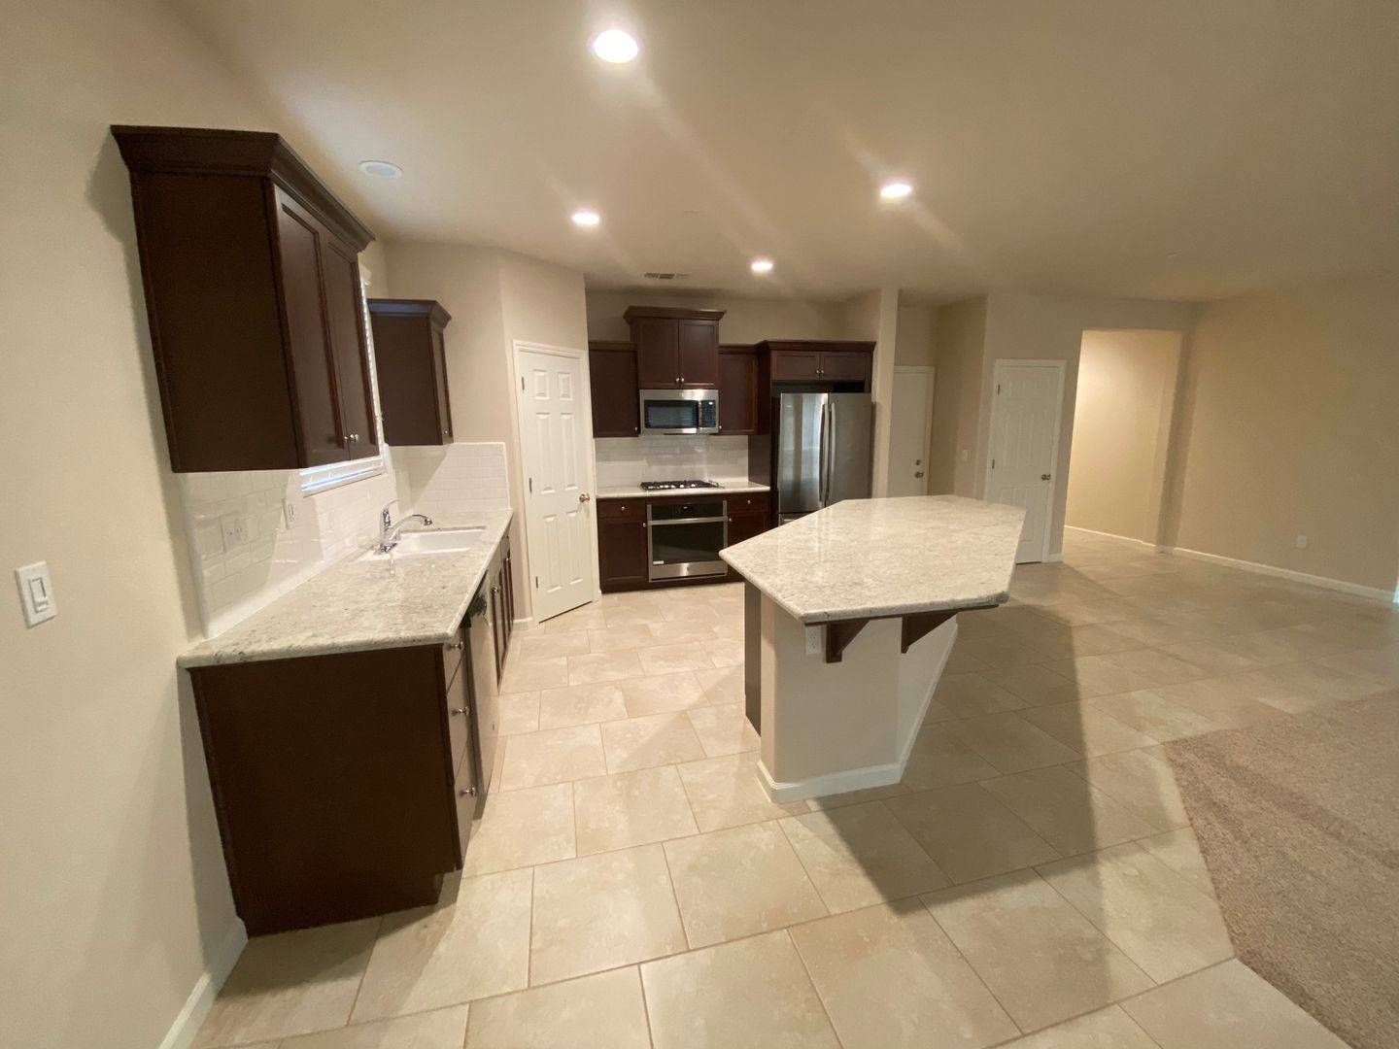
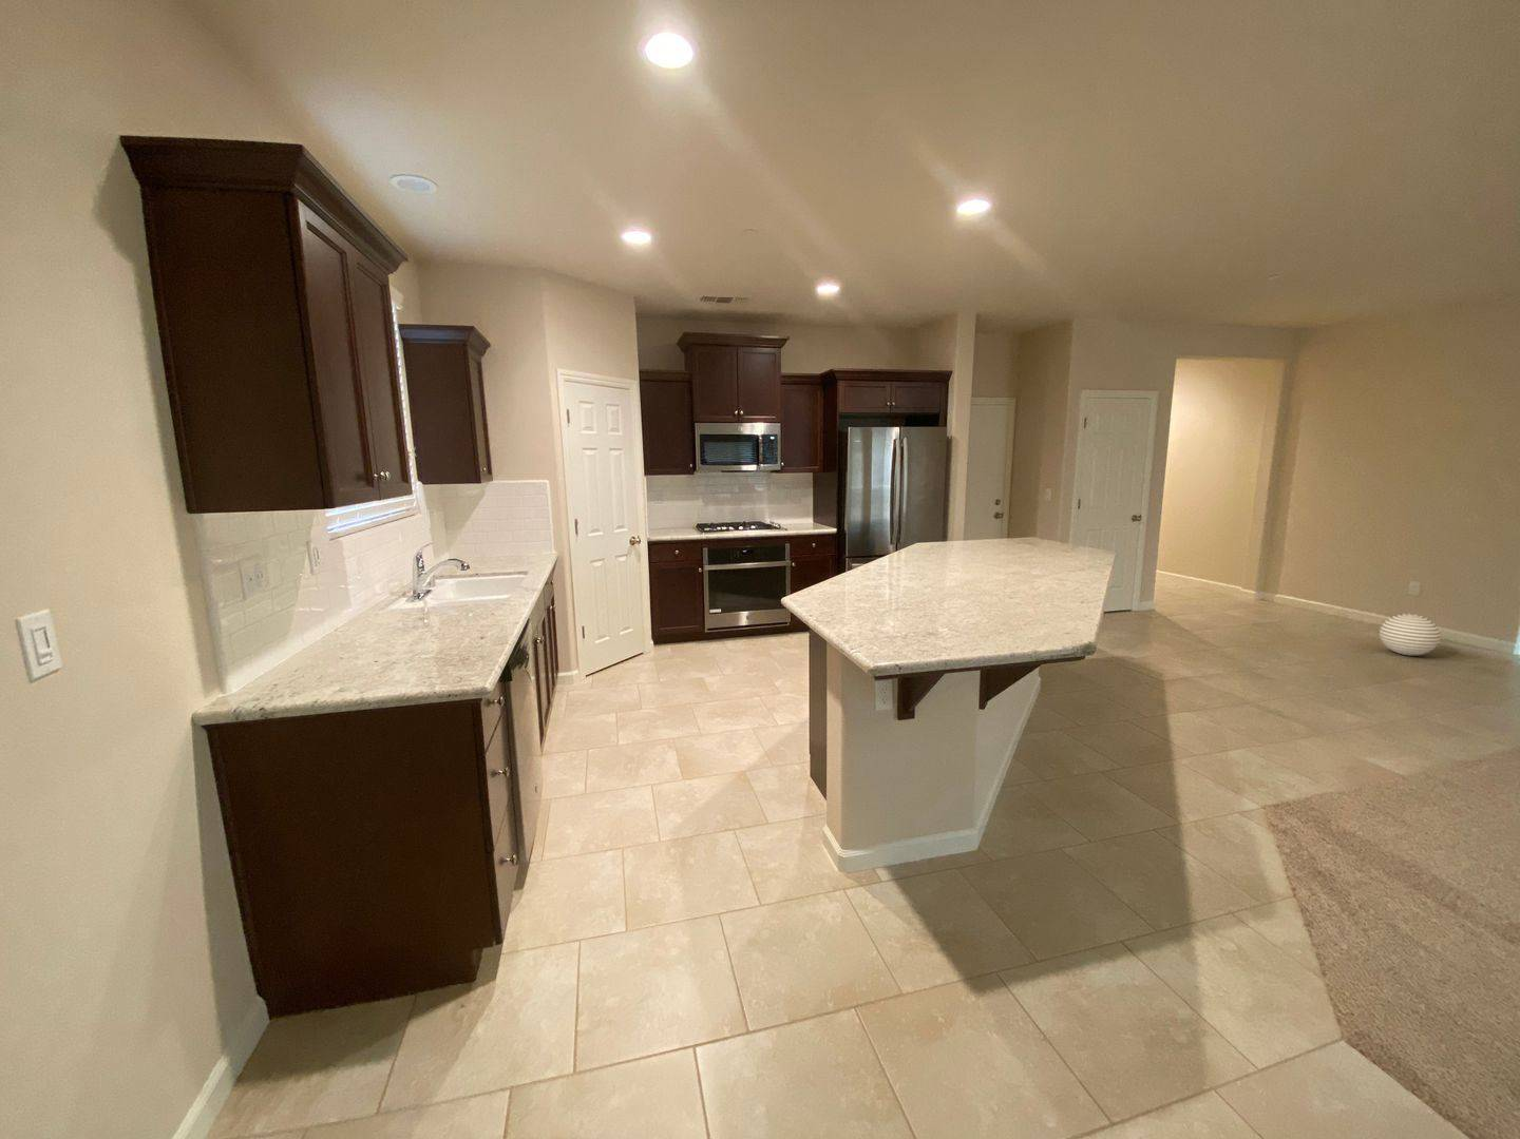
+ decorative ball [1379,613,1441,656]
